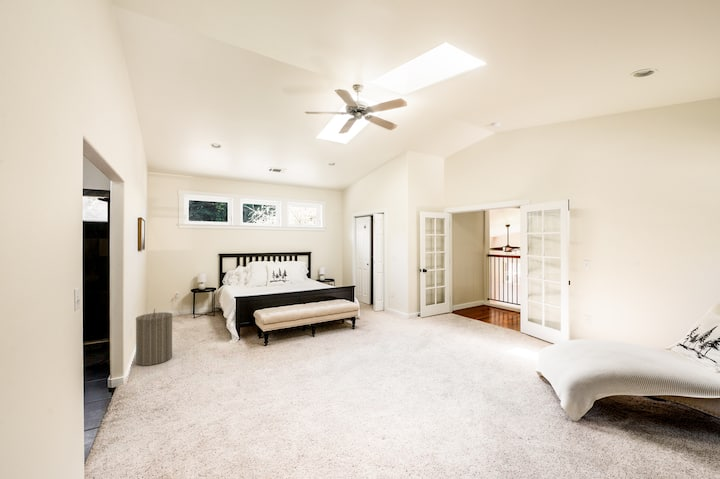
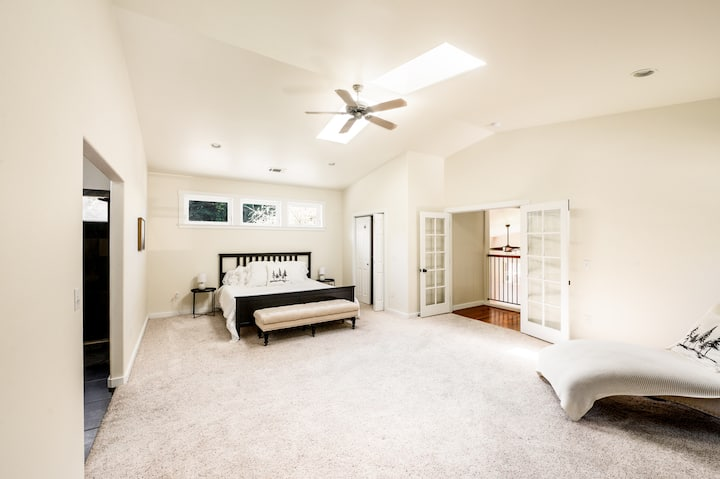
- laundry hamper [135,308,174,367]
